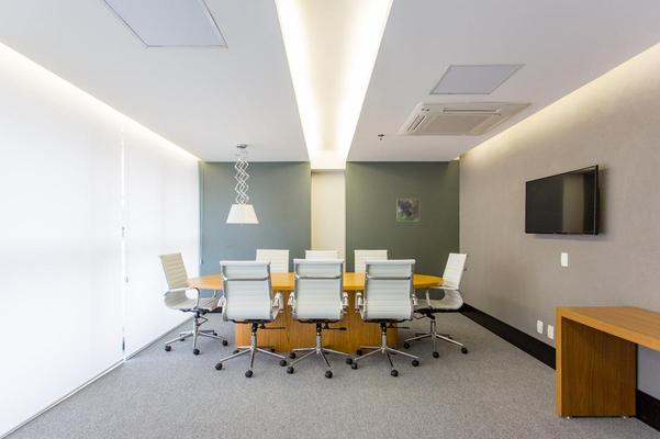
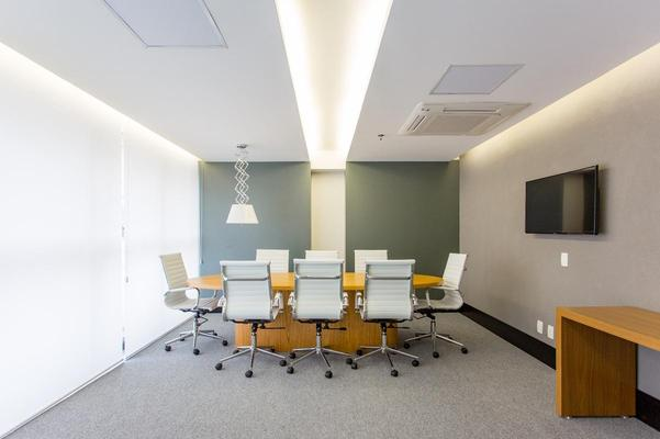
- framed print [396,198,421,222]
